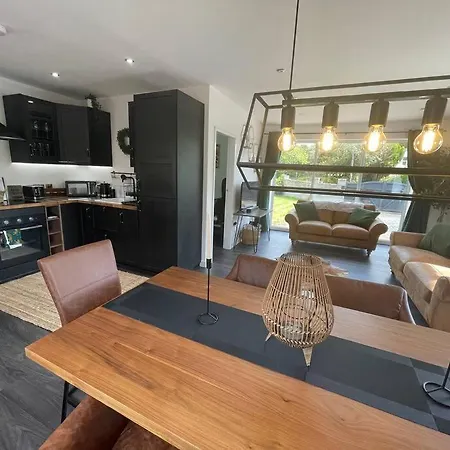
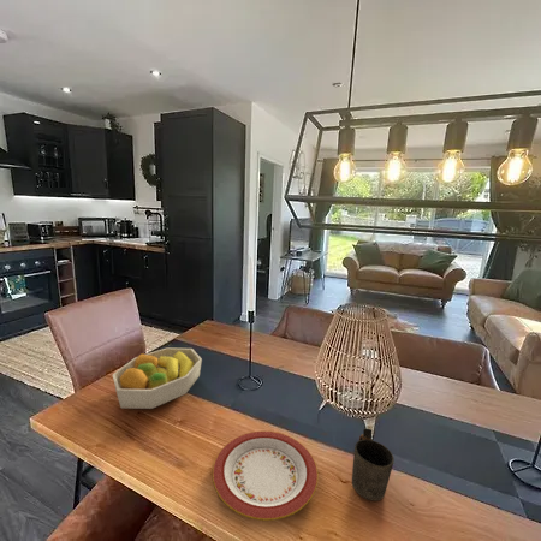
+ mug [351,428,396,503]
+ fruit bowl [112,347,203,410]
+ plate [212,429,320,522]
